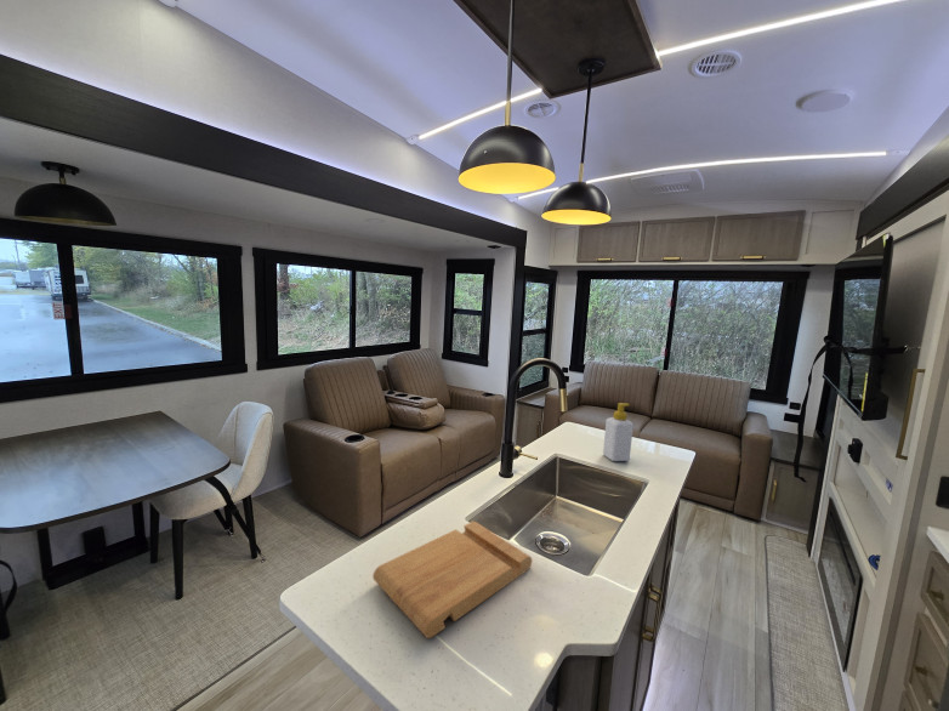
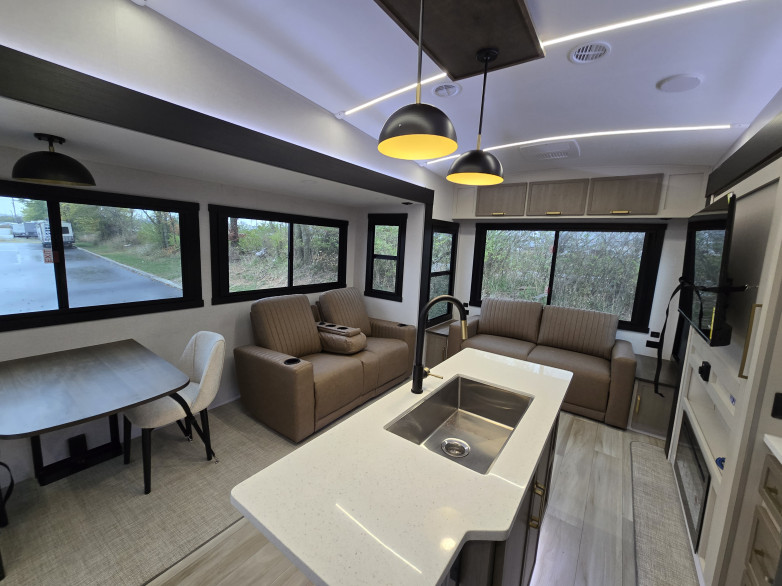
- soap bottle [602,402,635,462]
- cutting board [371,521,533,639]
